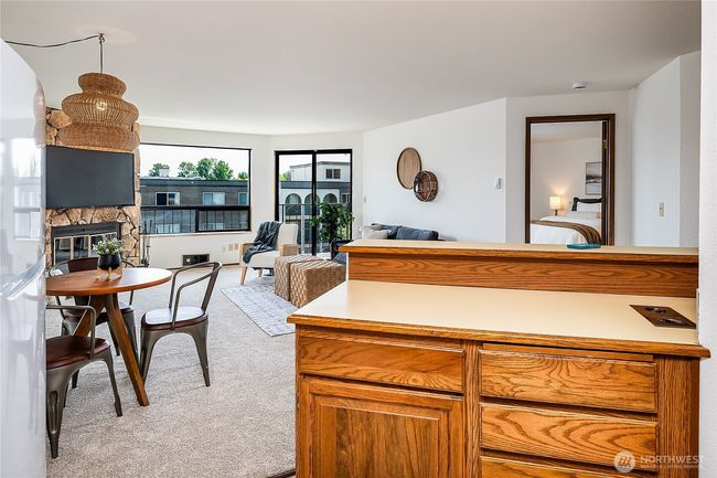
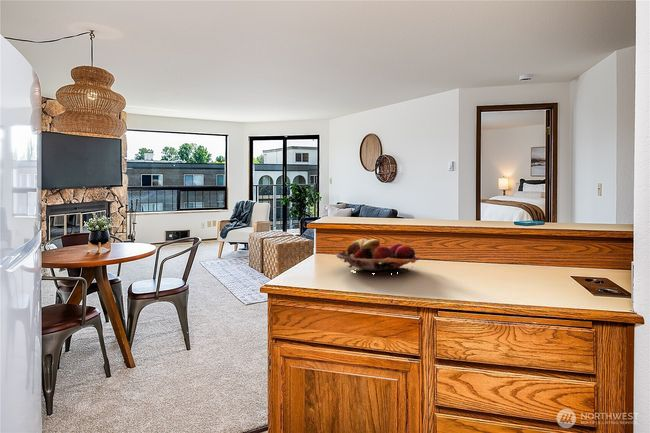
+ fruit basket [335,238,421,275]
